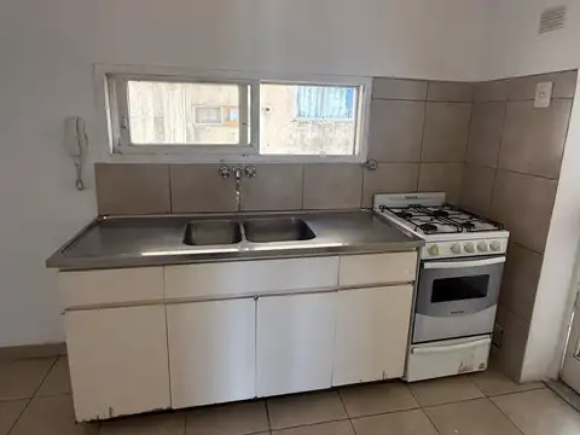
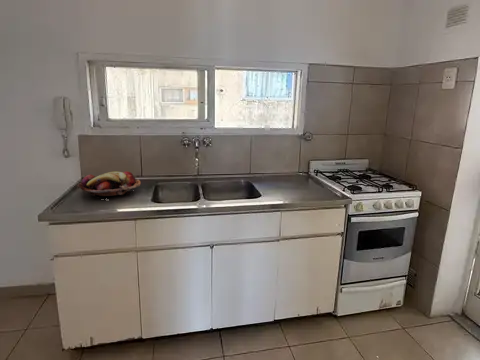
+ fruit basket [76,171,141,201]
